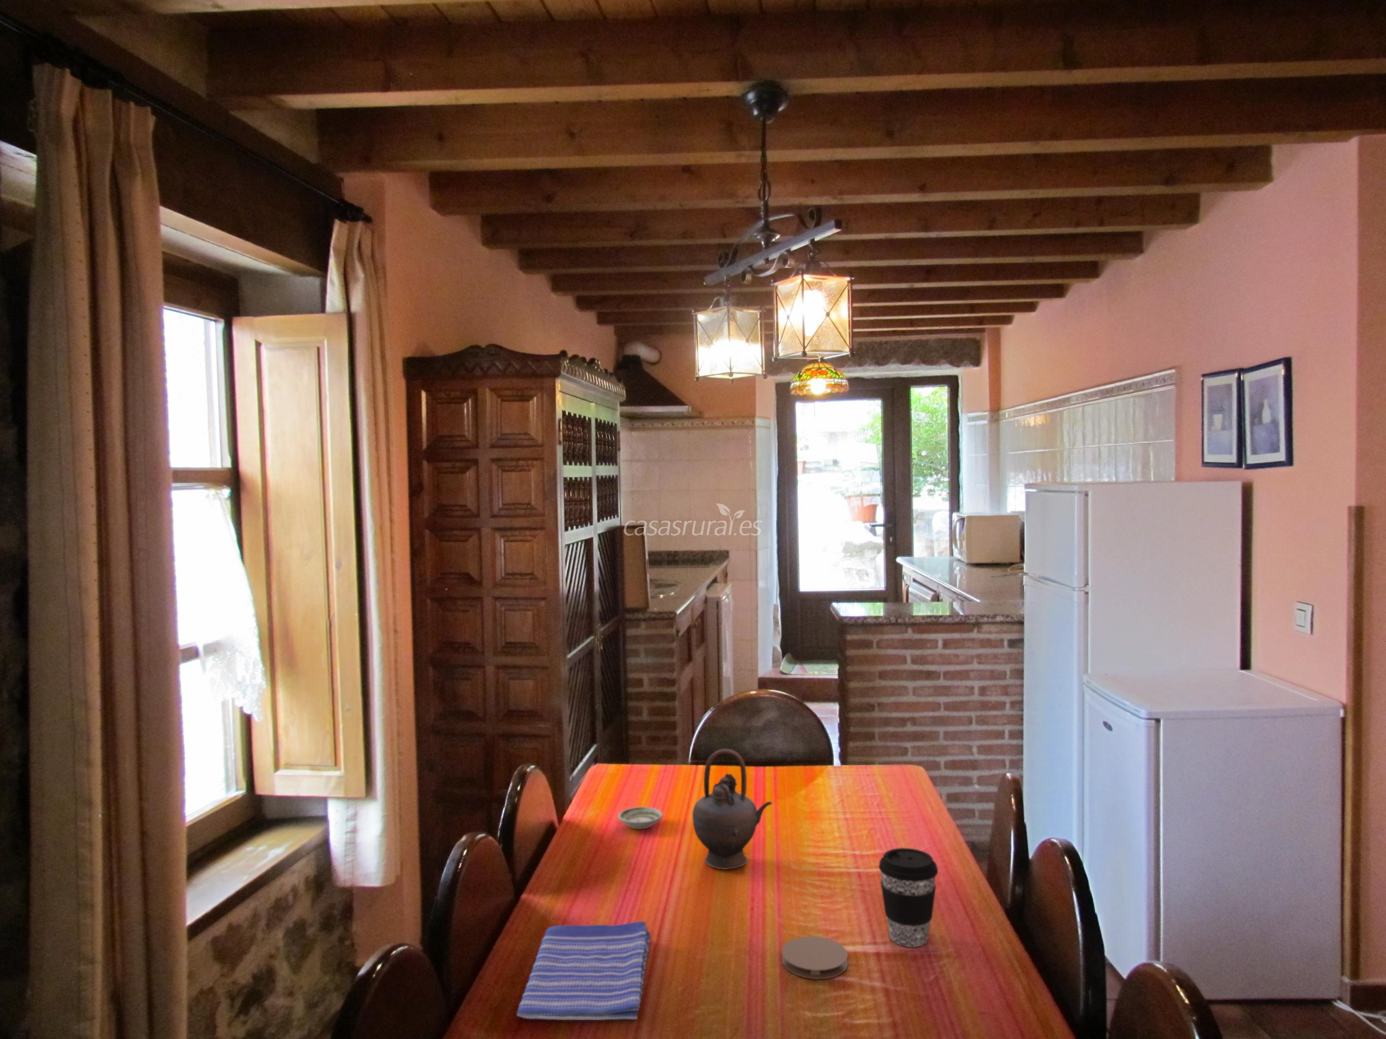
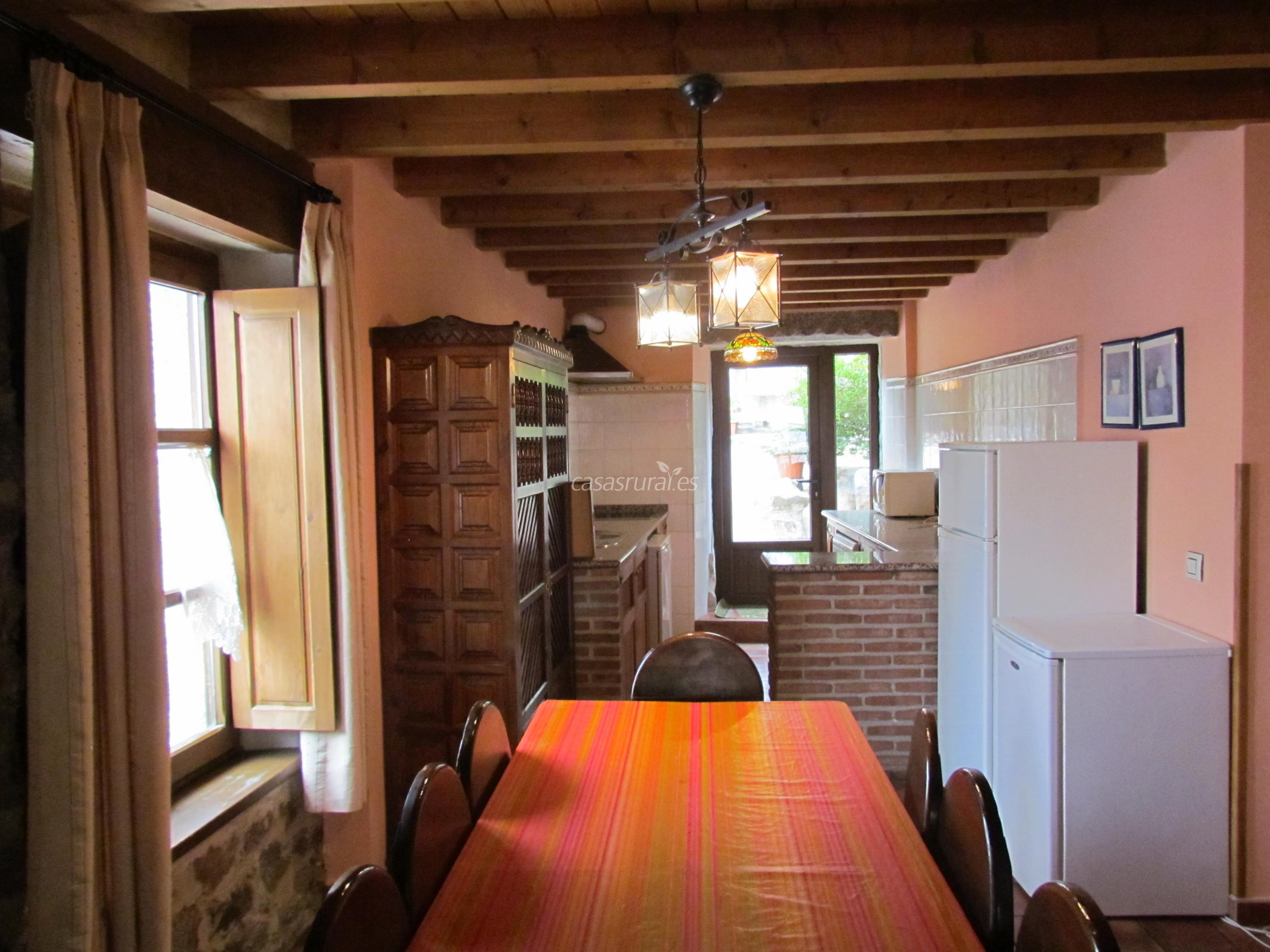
- dish towel [516,921,650,1020]
- coaster [781,936,848,980]
- coffee cup [879,847,939,947]
- saucer [618,807,662,829]
- teapot [692,749,773,870]
